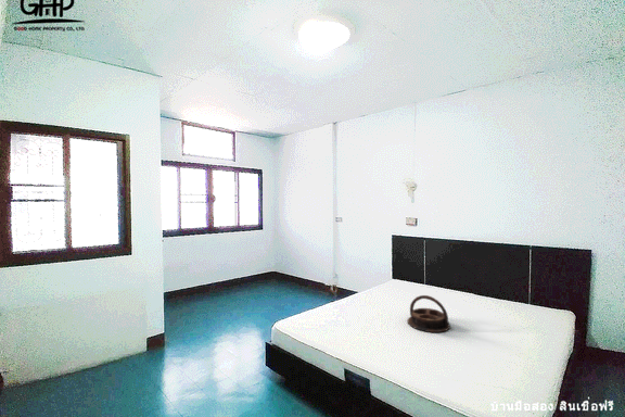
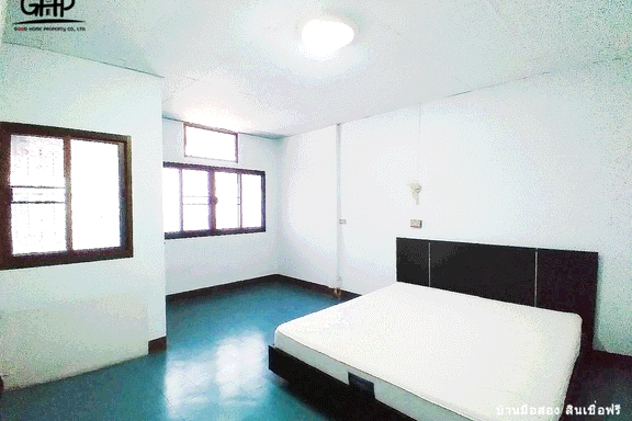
- serving tray [407,294,451,333]
